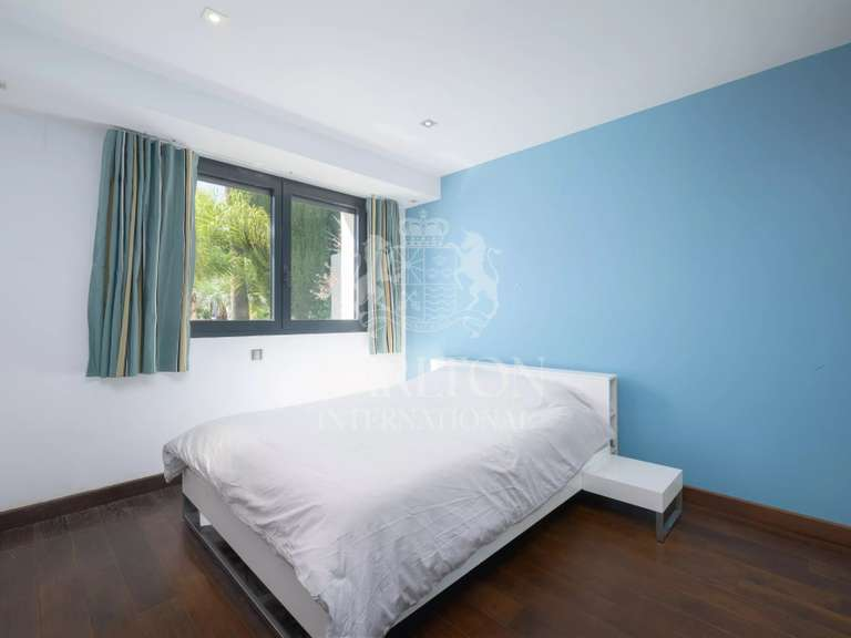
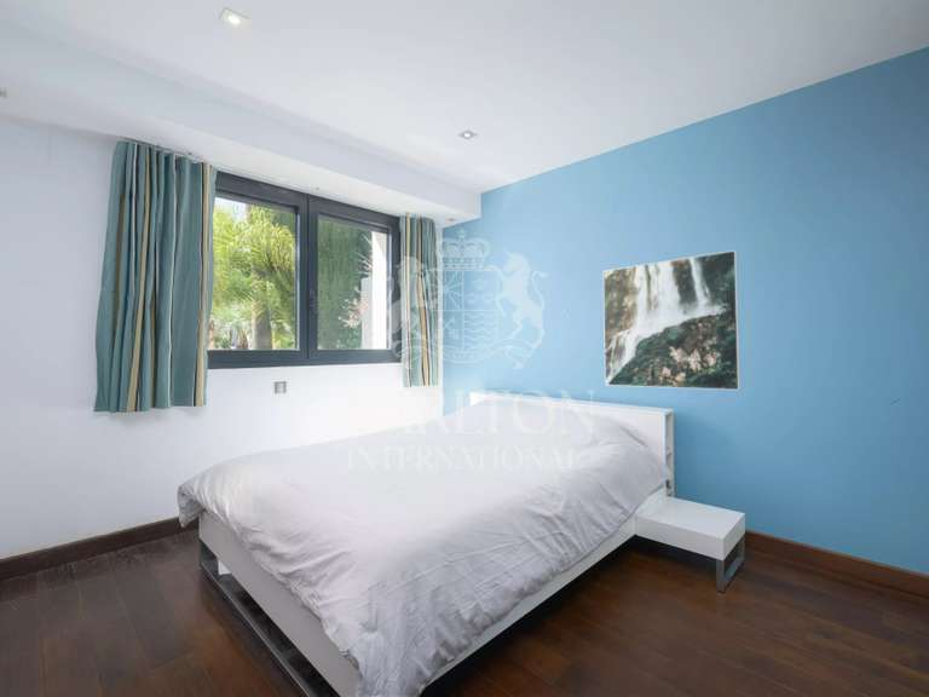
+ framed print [602,249,742,391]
